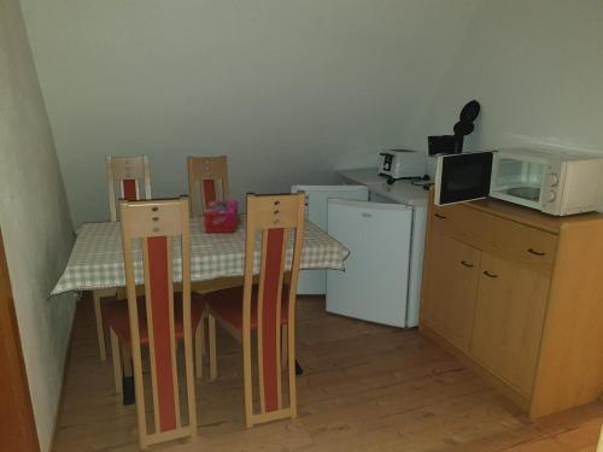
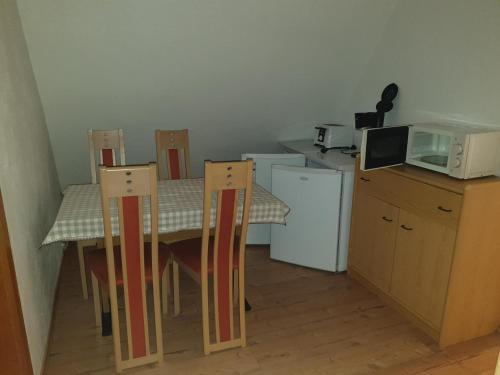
- tissue box [203,199,239,234]
